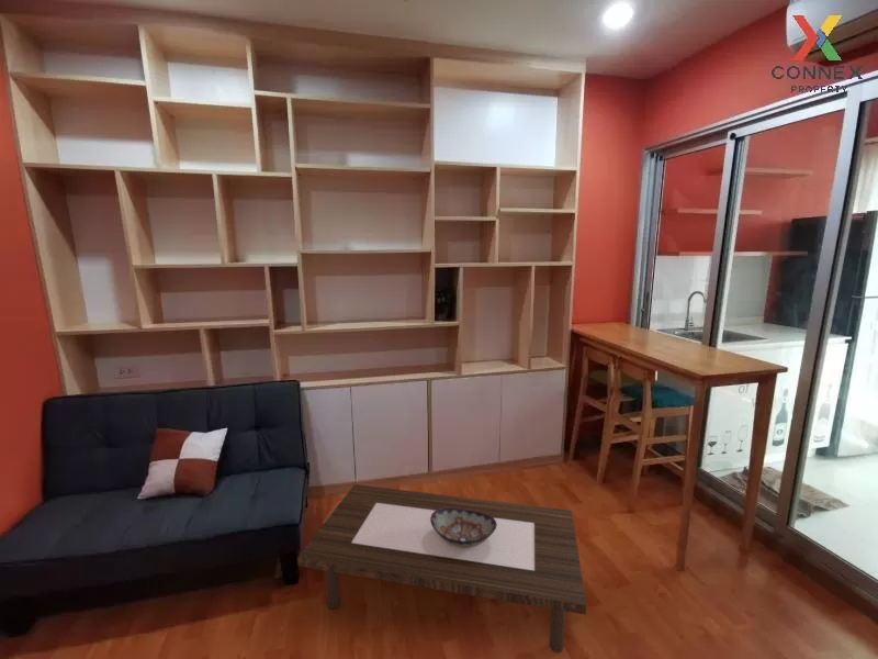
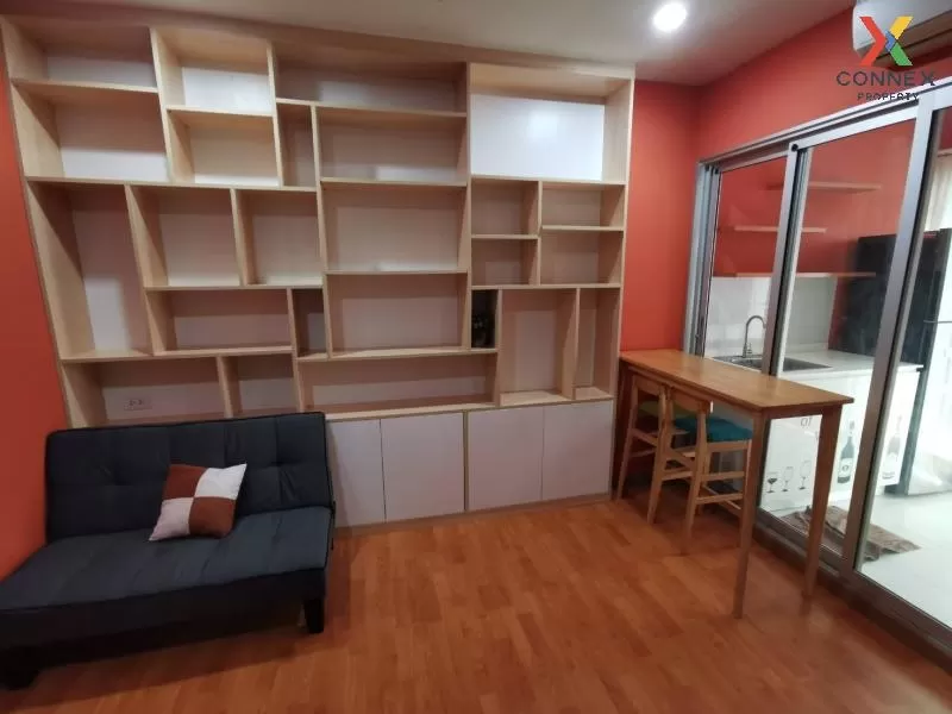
- decorative bowl [430,507,497,548]
- coffee table [296,483,587,654]
